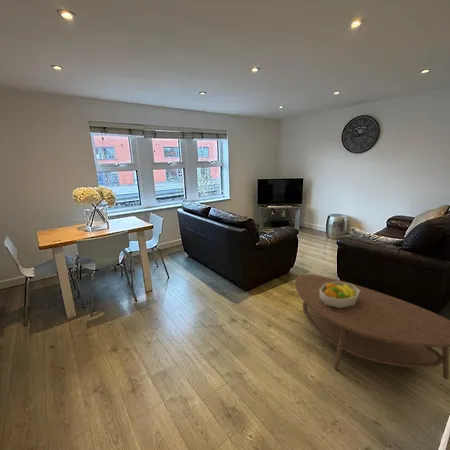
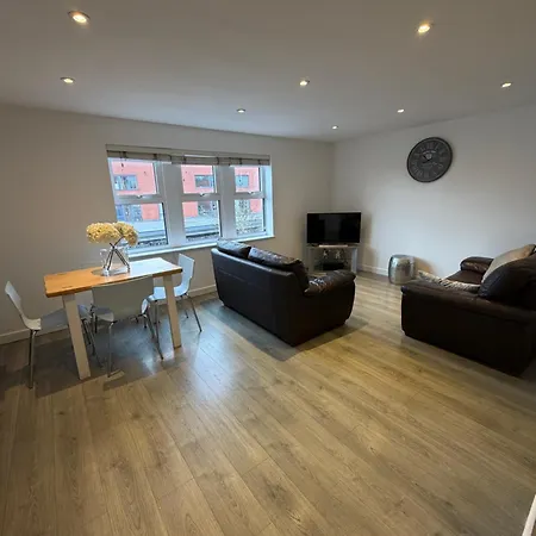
- fruit bowl [319,282,360,308]
- coffee table [294,273,450,381]
